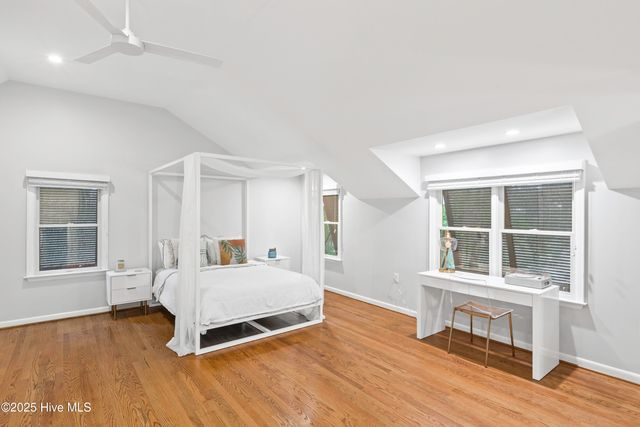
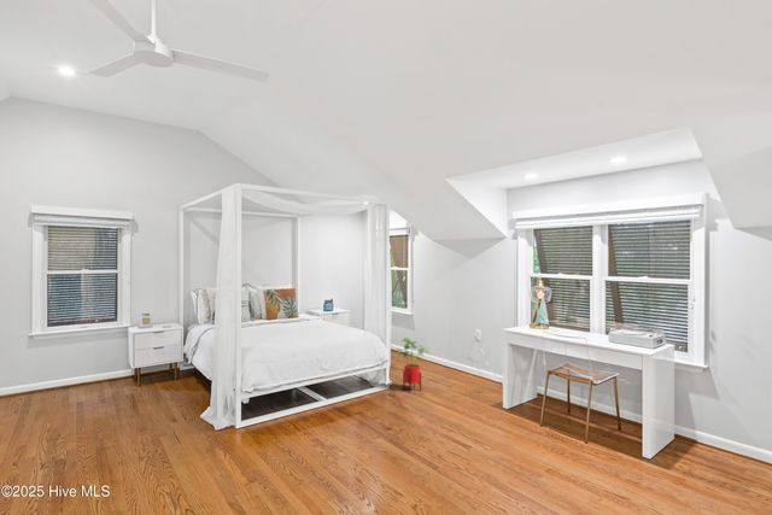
+ house plant [393,336,431,393]
